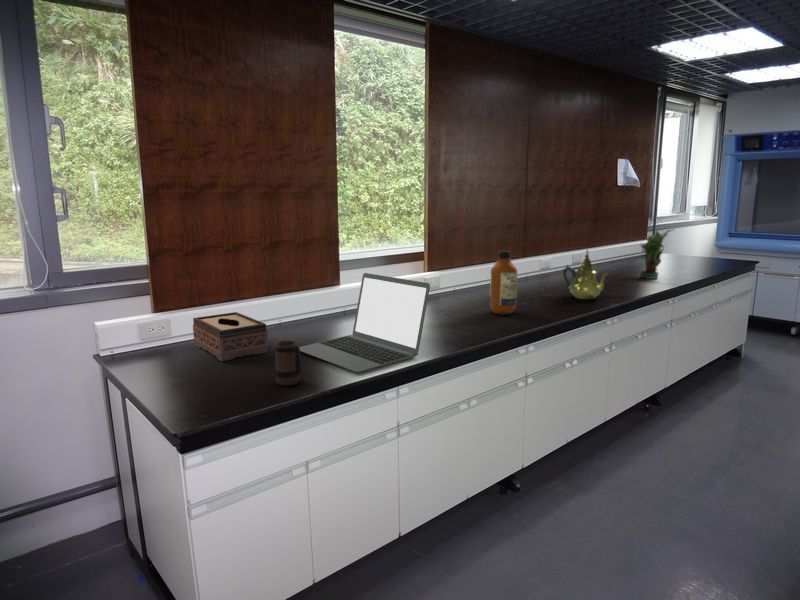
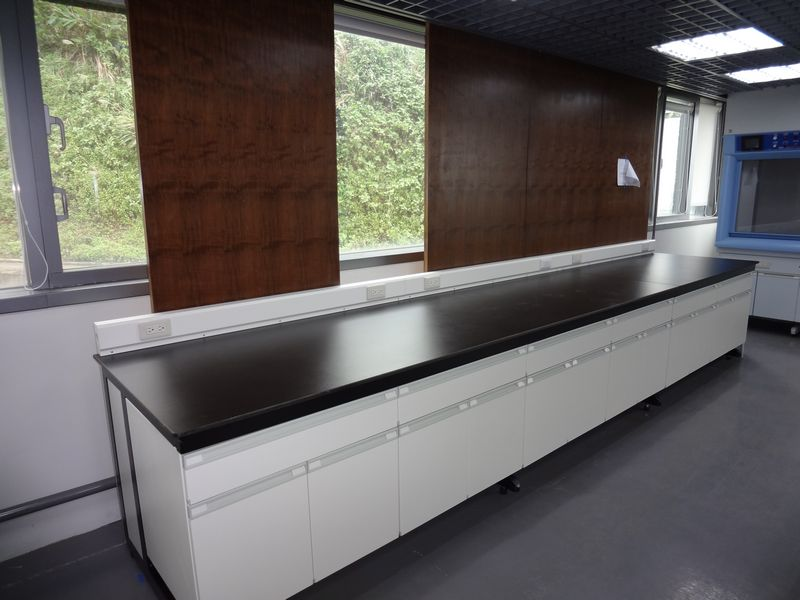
- bottle [489,249,518,316]
- tissue box [192,311,269,362]
- potted plant [639,228,676,280]
- mug [274,340,302,387]
- teapot [562,249,609,300]
- laptop [298,272,431,374]
